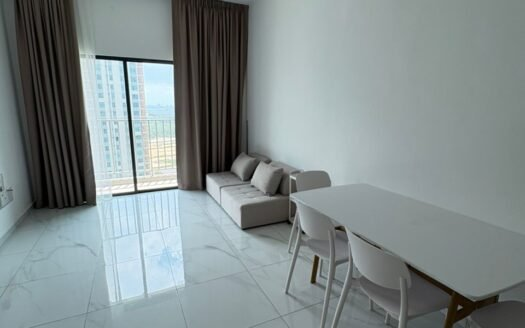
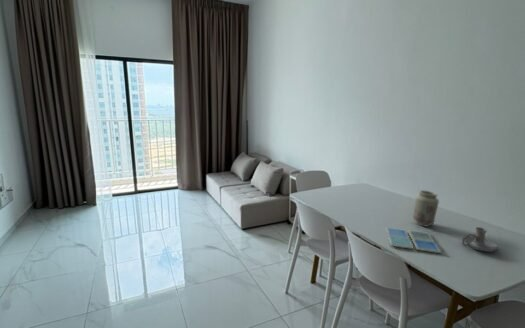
+ candle holder [460,226,499,253]
+ vase [412,189,440,227]
+ drink coaster [385,227,442,254]
